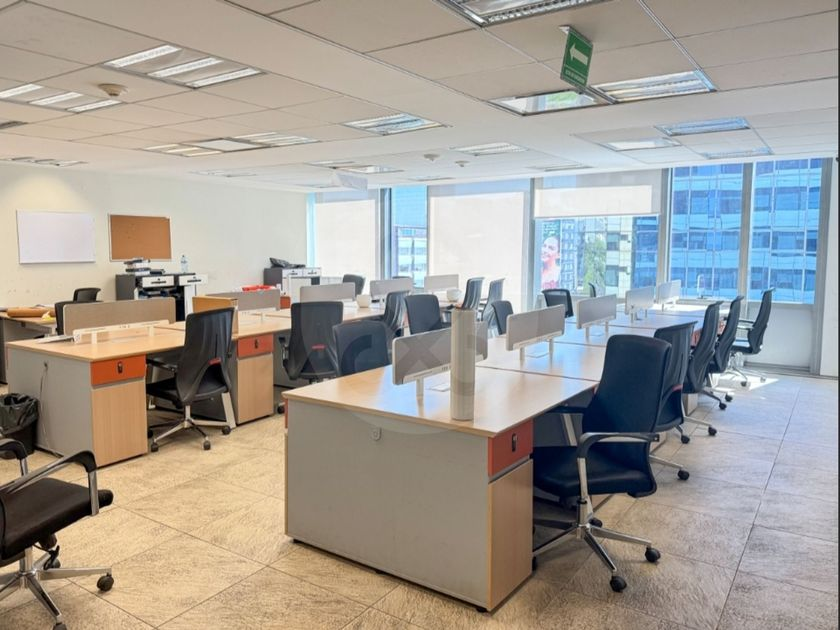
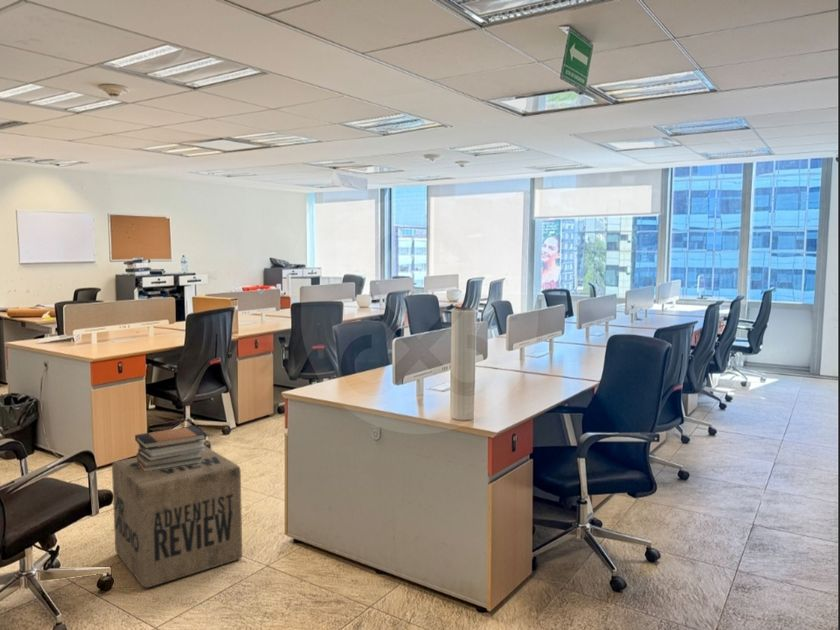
+ book stack [134,425,207,472]
+ cardboard box [111,446,243,589]
